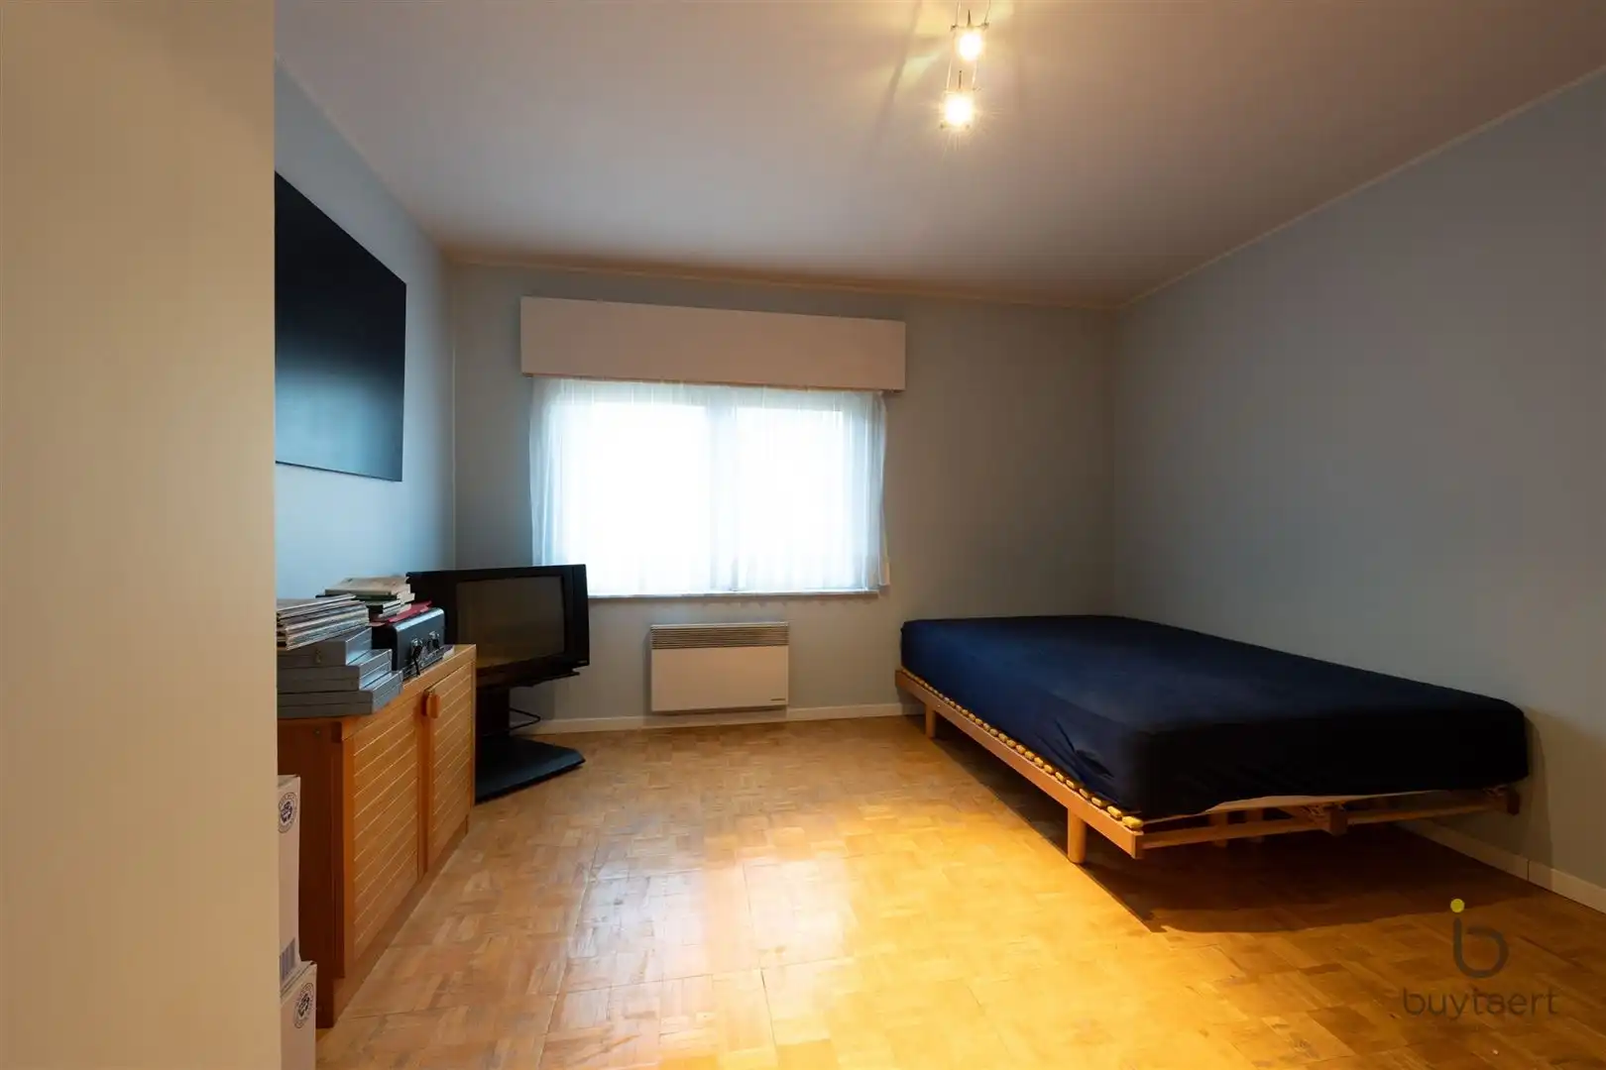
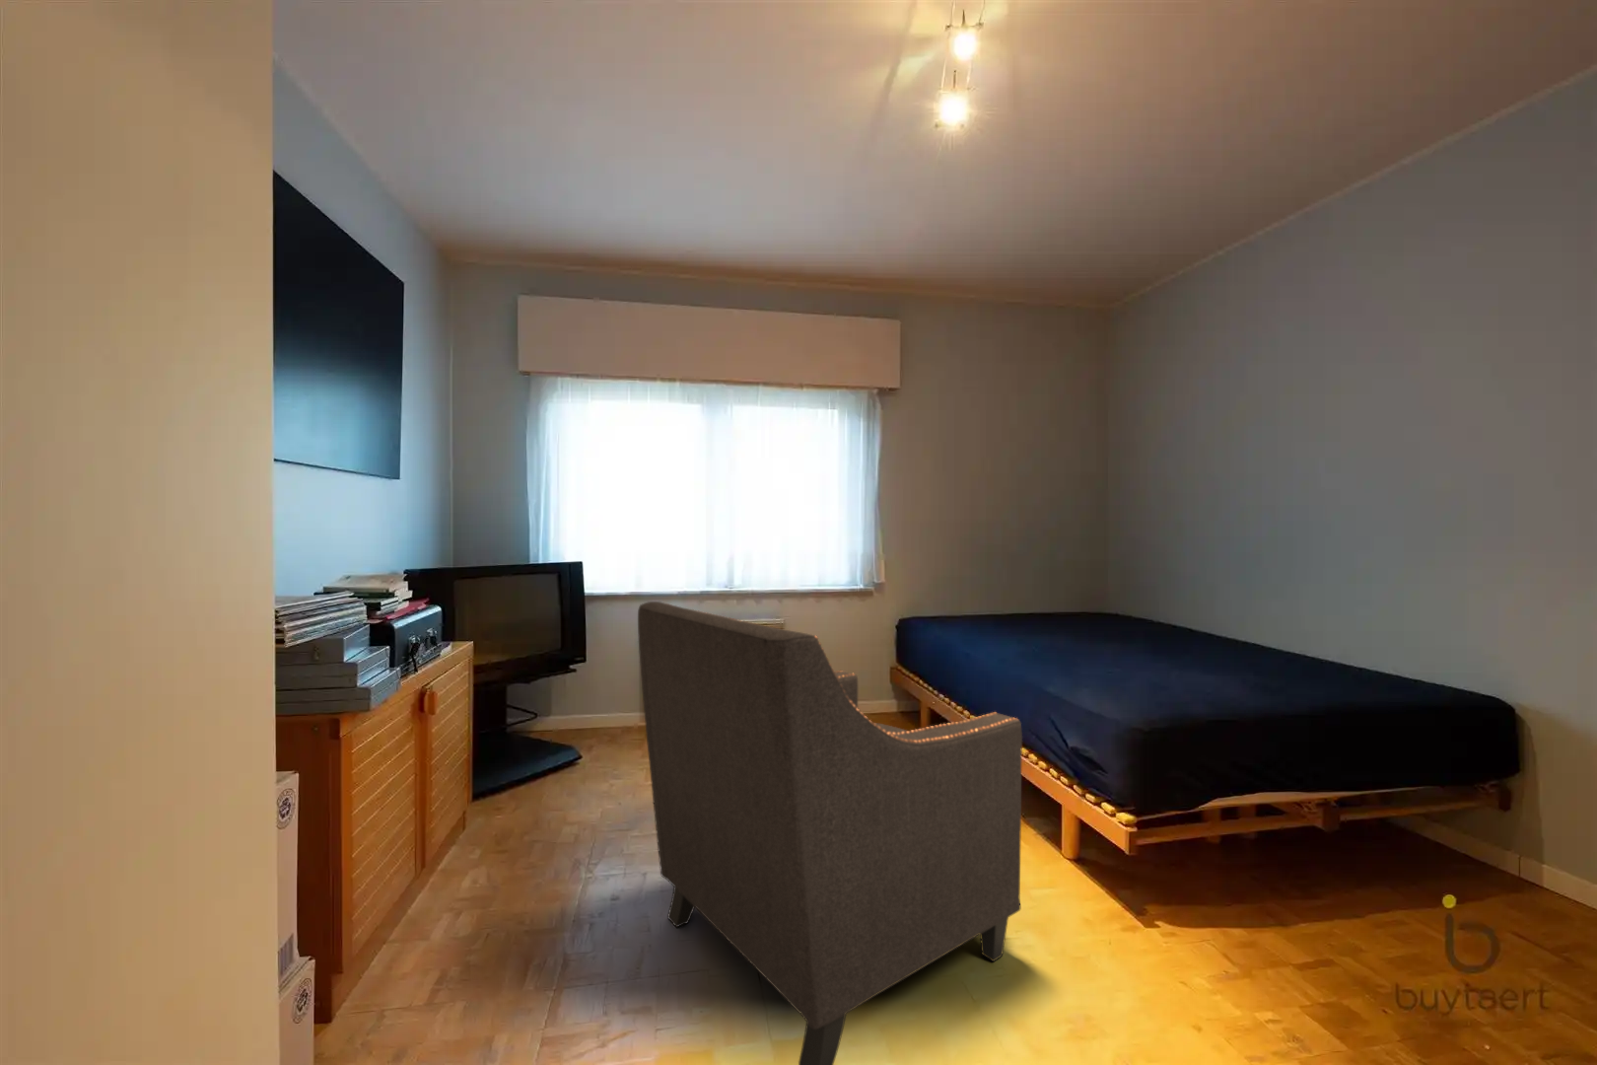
+ chair [637,600,1023,1065]
